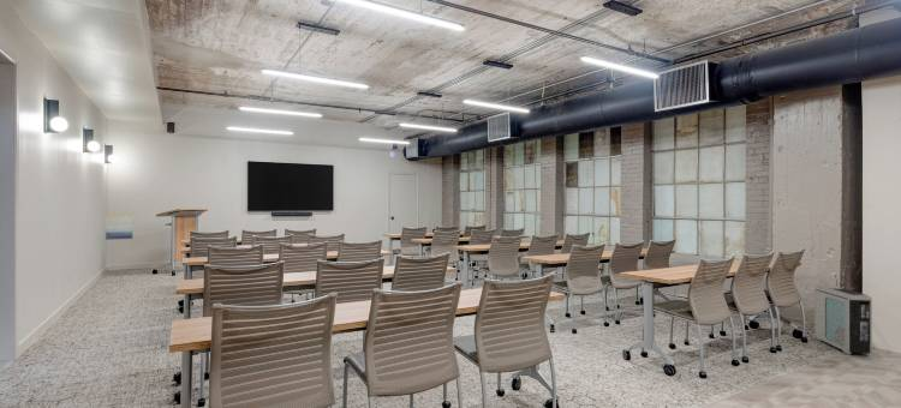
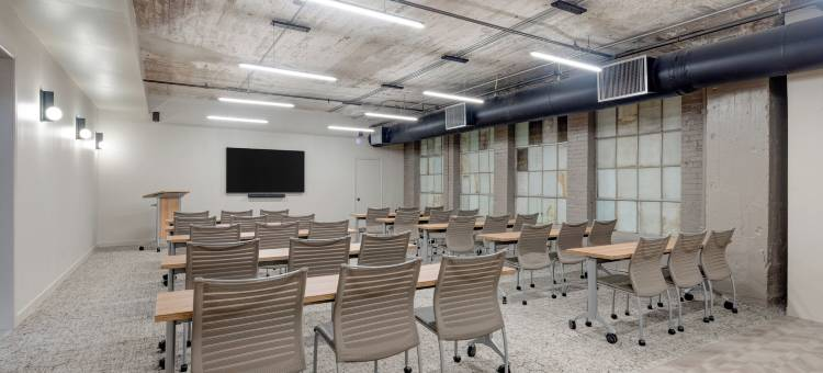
- air purifier [813,283,873,356]
- wall art [105,212,133,241]
